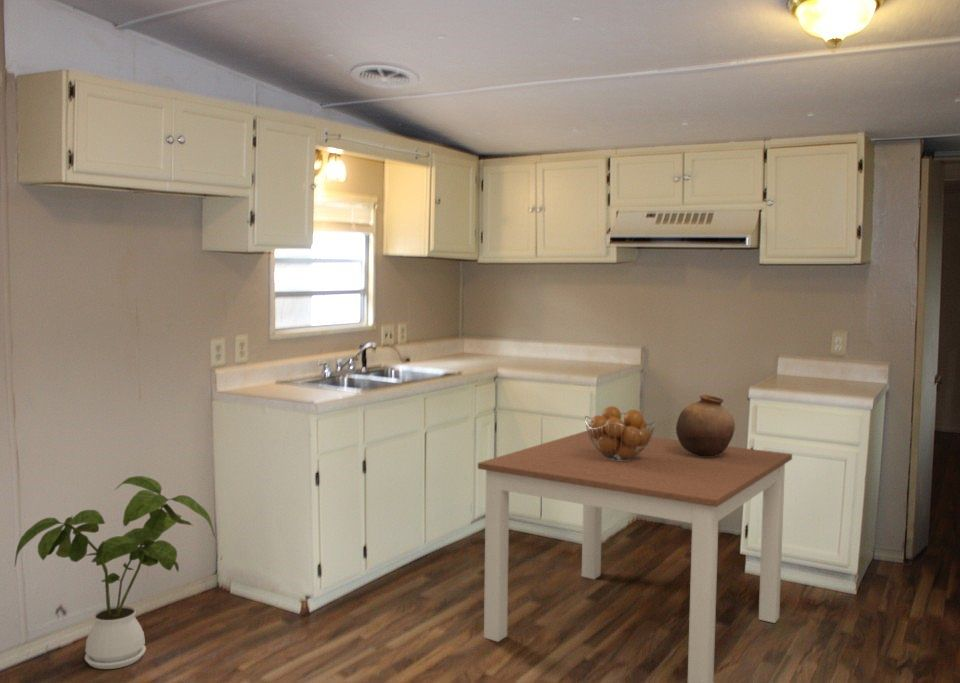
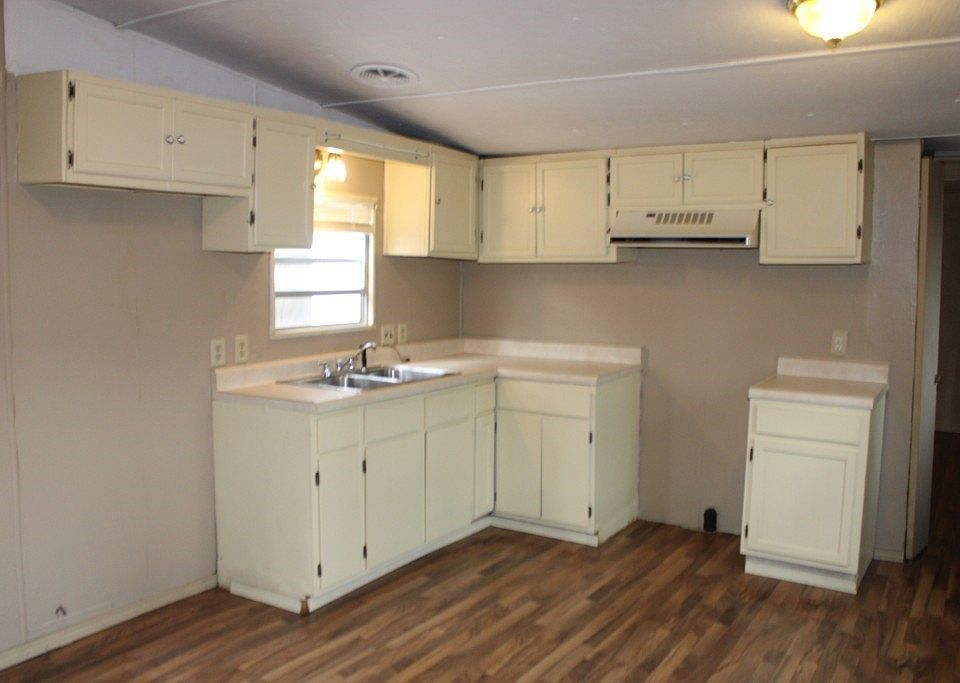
- dining table [477,430,793,683]
- pottery [675,394,736,456]
- house plant [14,475,216,670]
- fruit basket [584,405,657,462]
